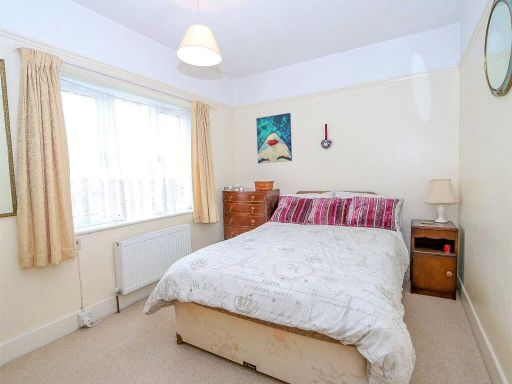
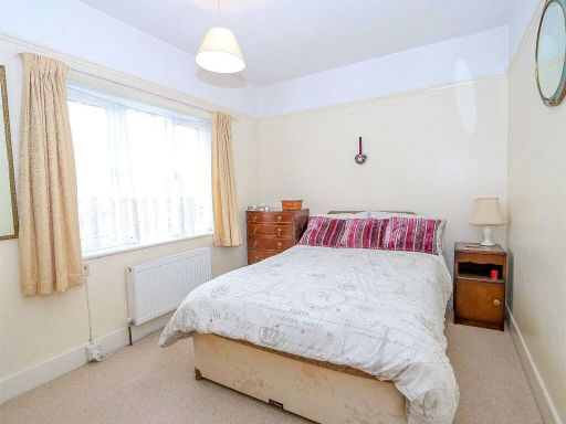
- wall art [255,112,293,164]
